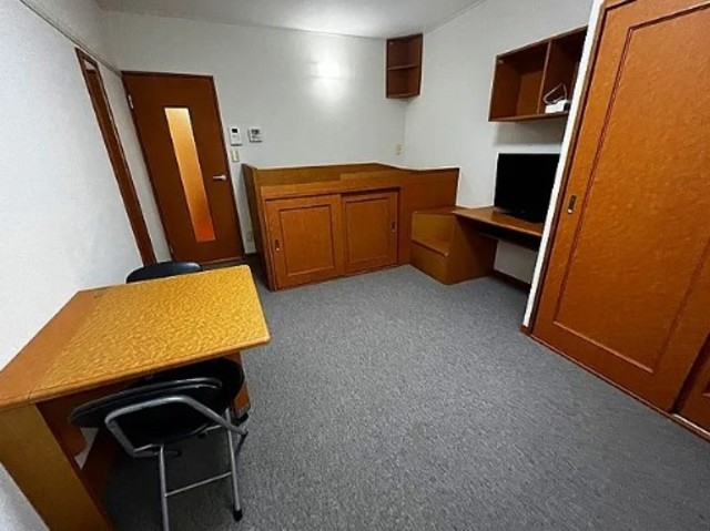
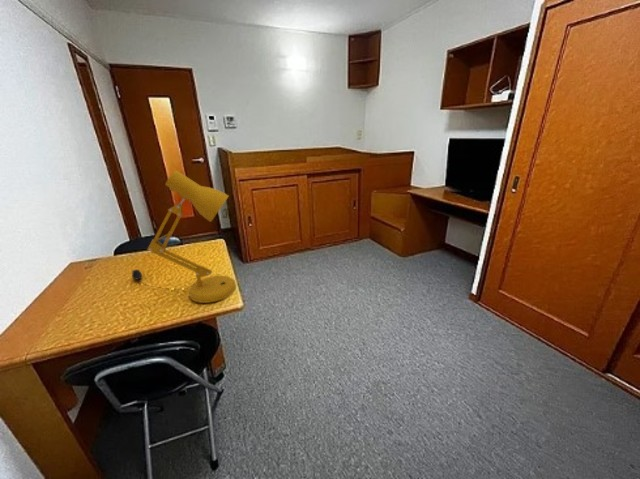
+ desk lamp [131,169,237,304]
